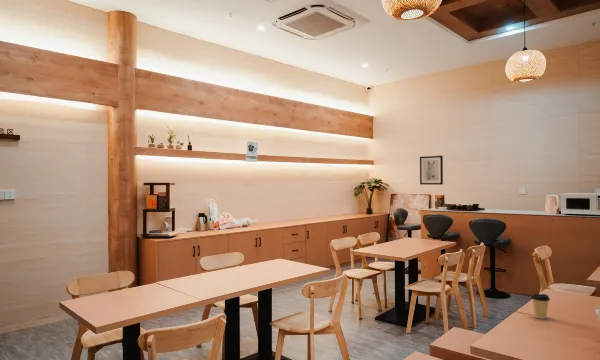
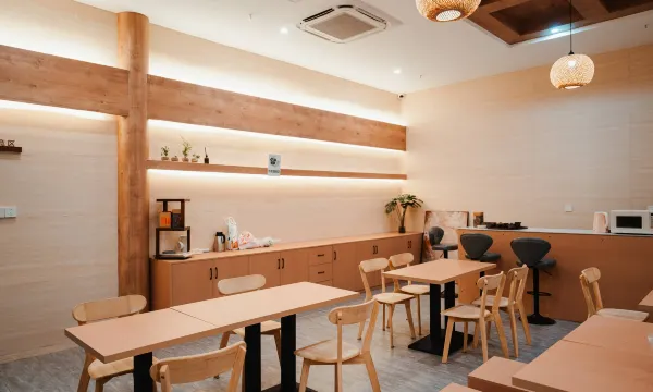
- coffee cup [530,293,551,320]
- wall art [419,155,444,186]
